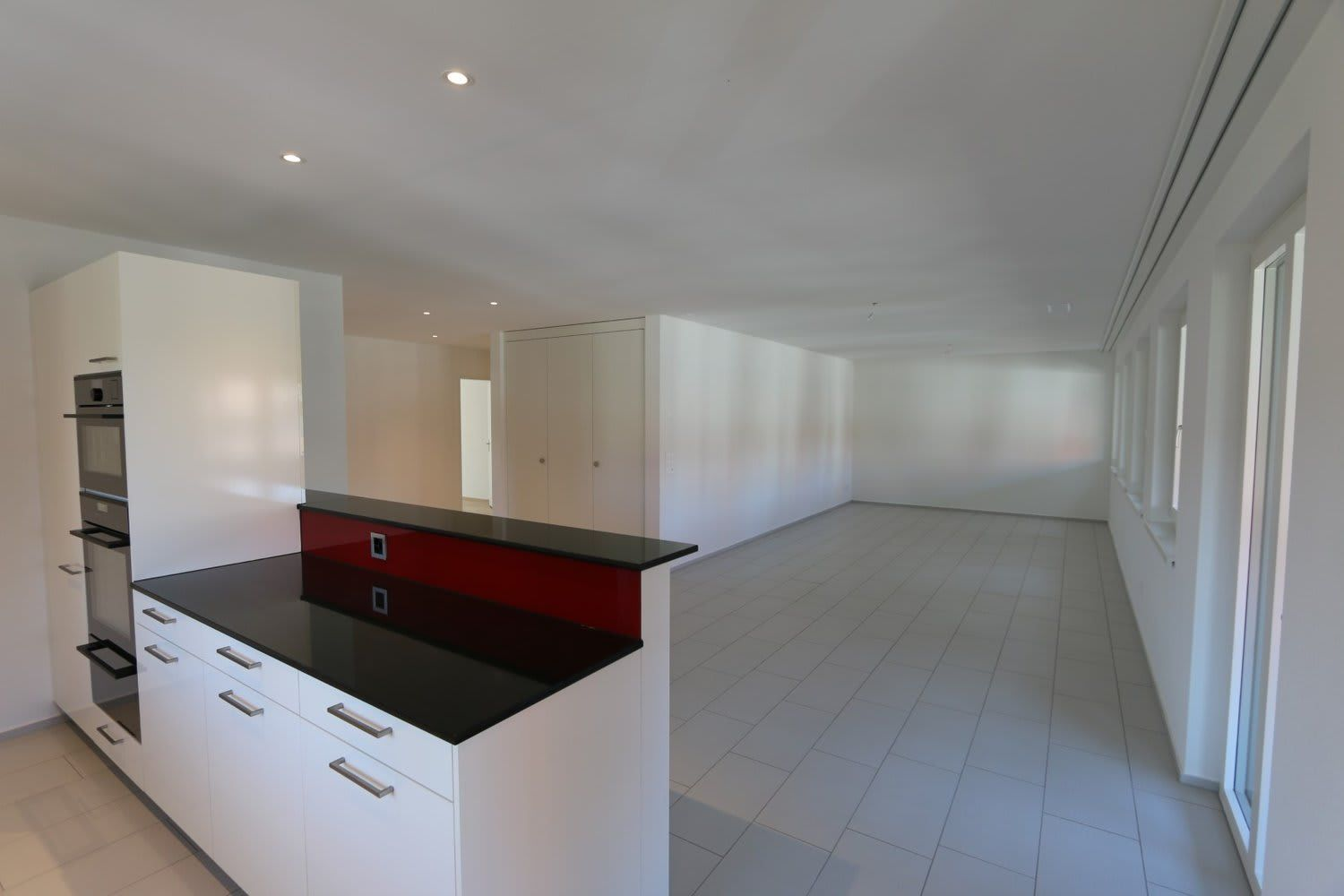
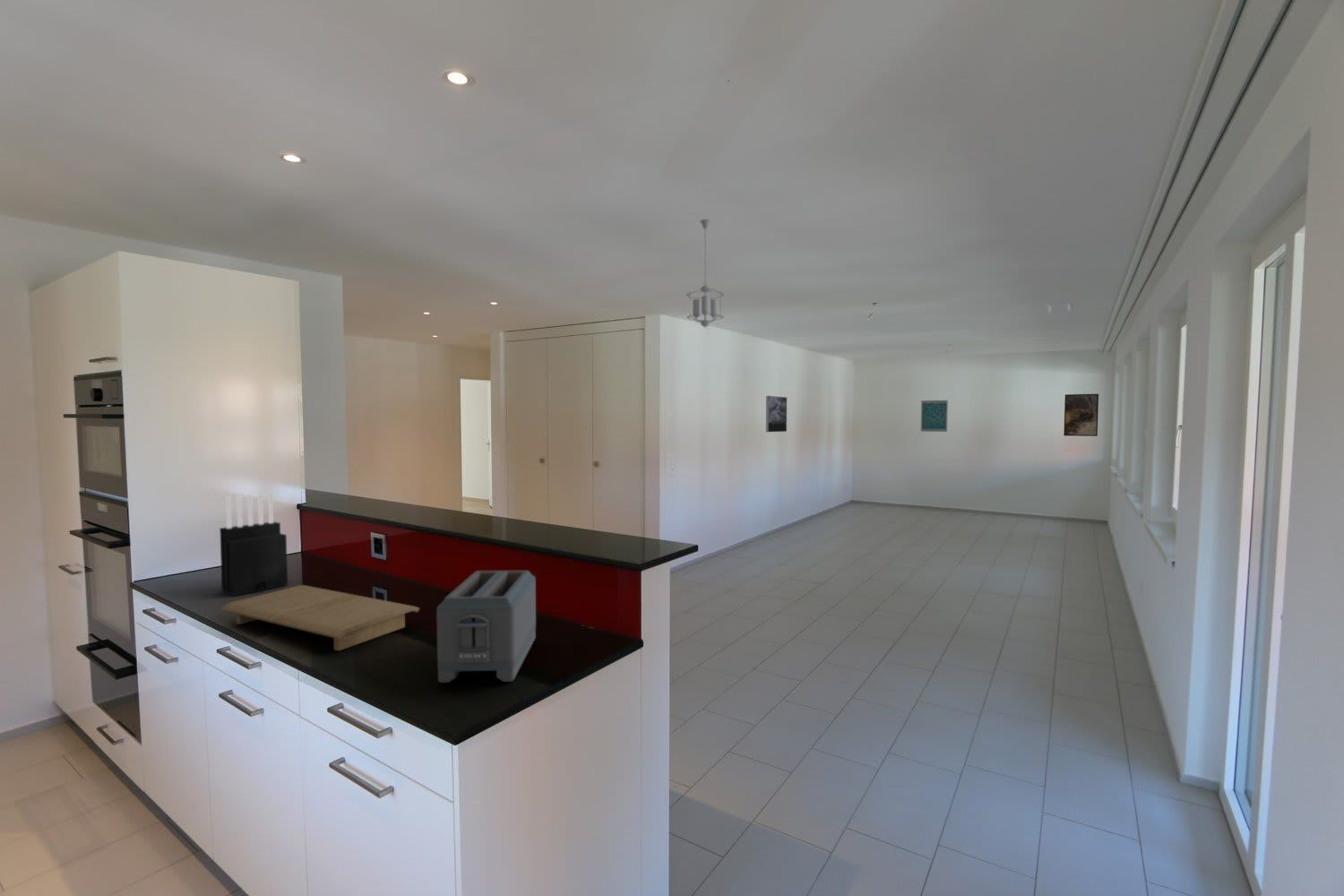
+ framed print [765,395,788,433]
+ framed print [1063,393,1099,437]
+ pendant light [685,219,725,329]
+ wall art [920,400,949,433]
+ cutting board [220,584,420,651]
+ knife block [219,491,289,597]
+ toaster [435,570,537,684]
